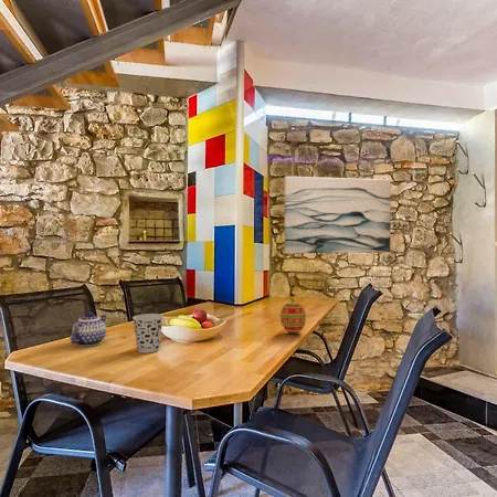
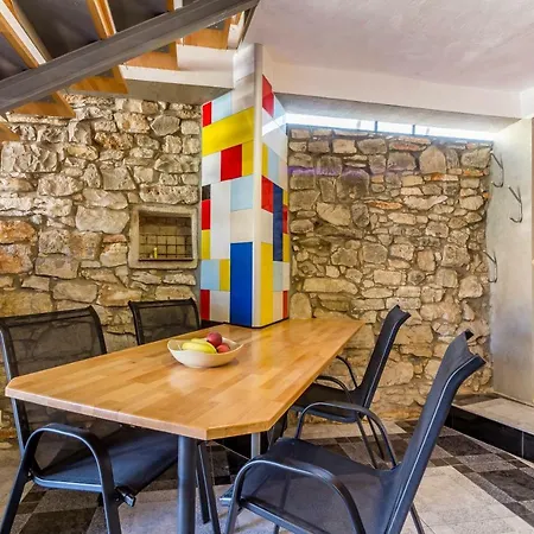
- decorative egg [279,298,307,335]
- wall art [284,176,391,254]
- teapot [68,310,107,347]
- cup [131,313,165,355]
